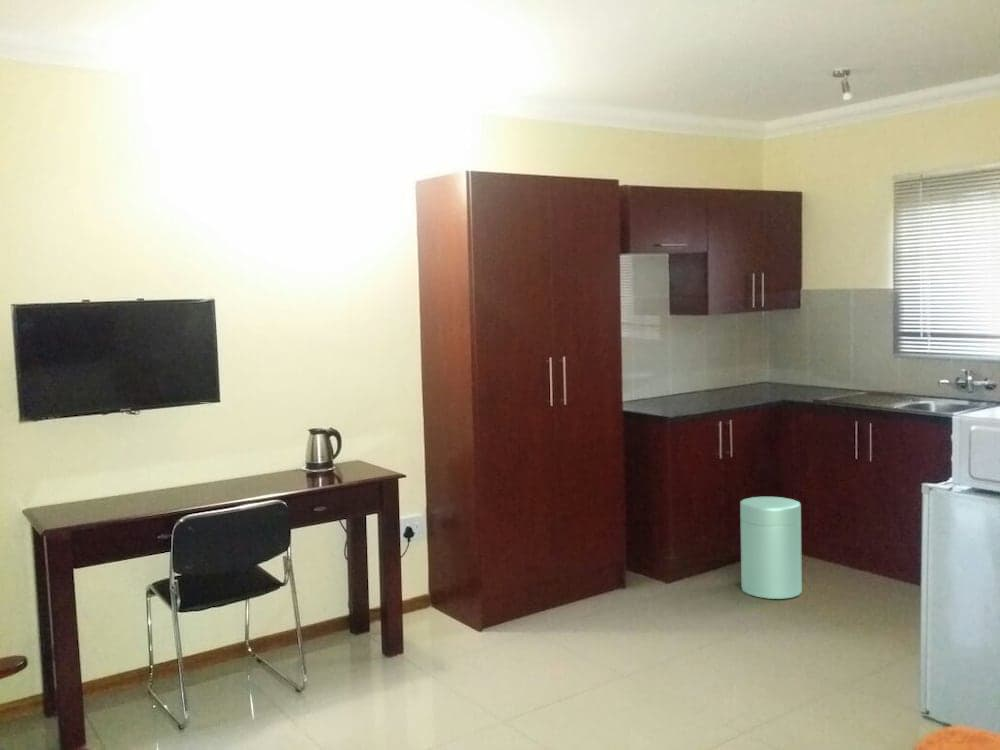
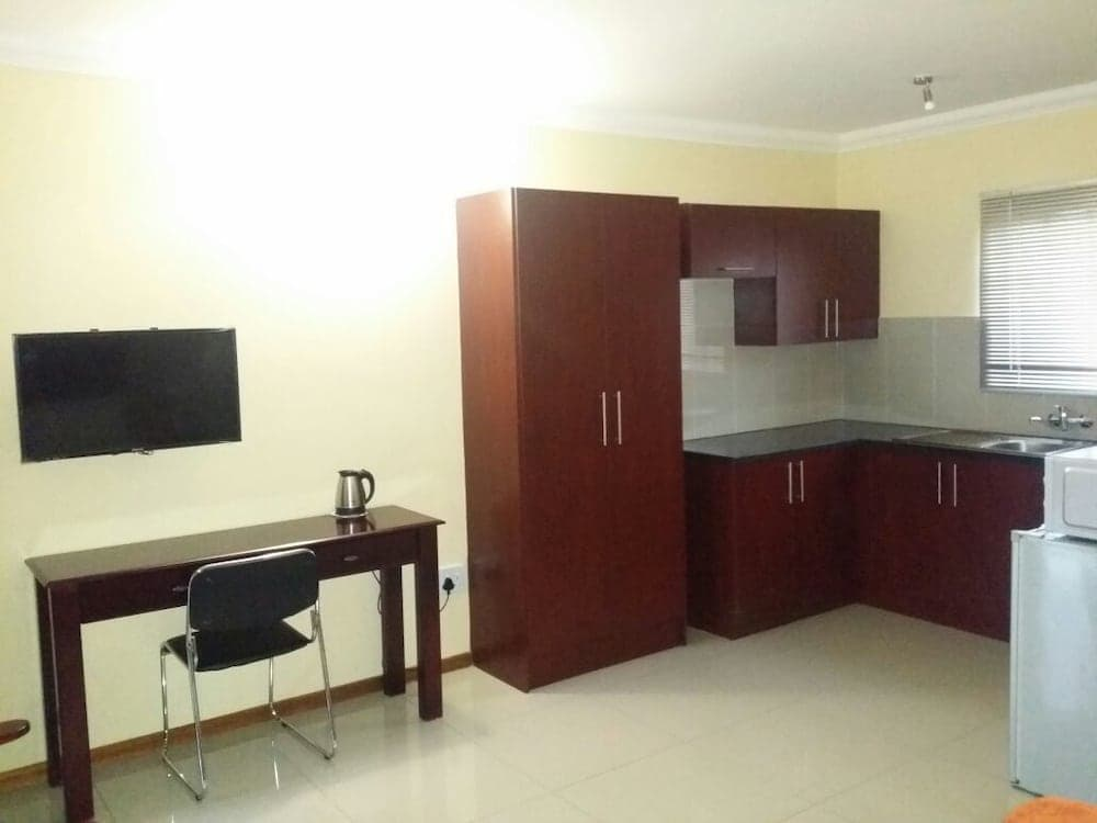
- trash can [739,496,803,600]
